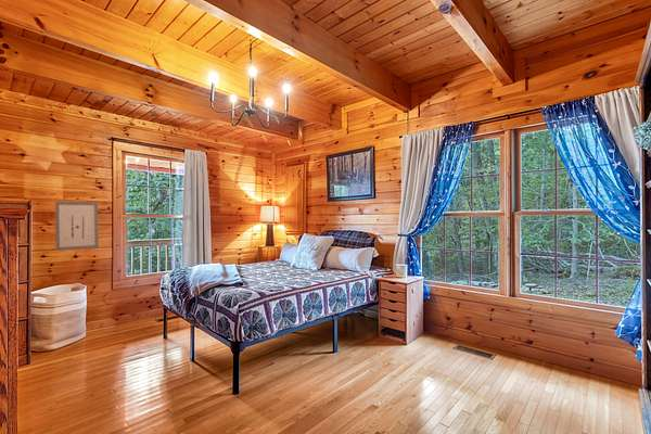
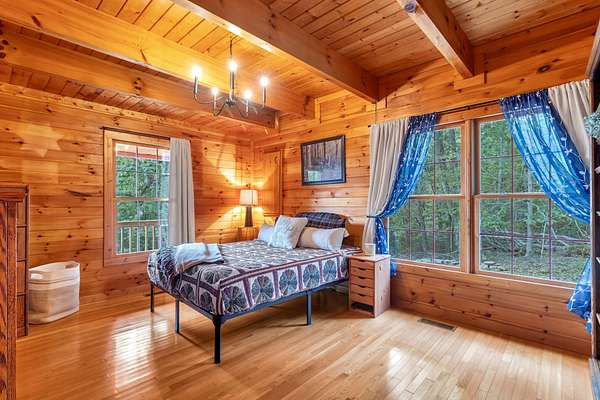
- wall art [54,201,100,252]
